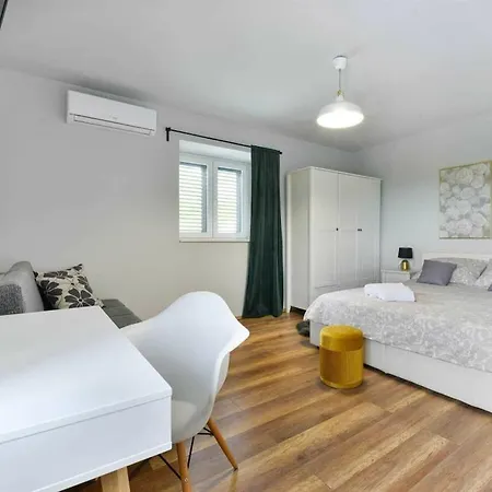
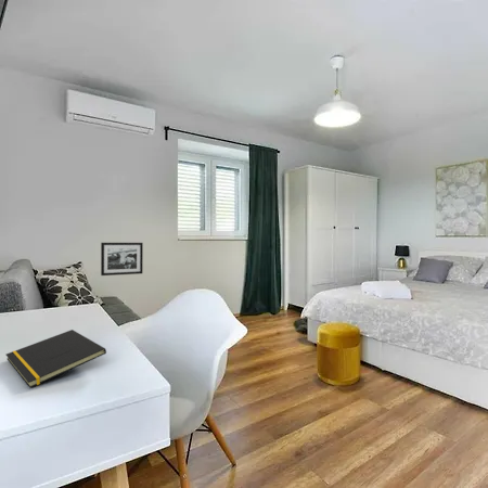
+ picture frame [100,242,144,277]
+ notepad [5,329,107,389]
